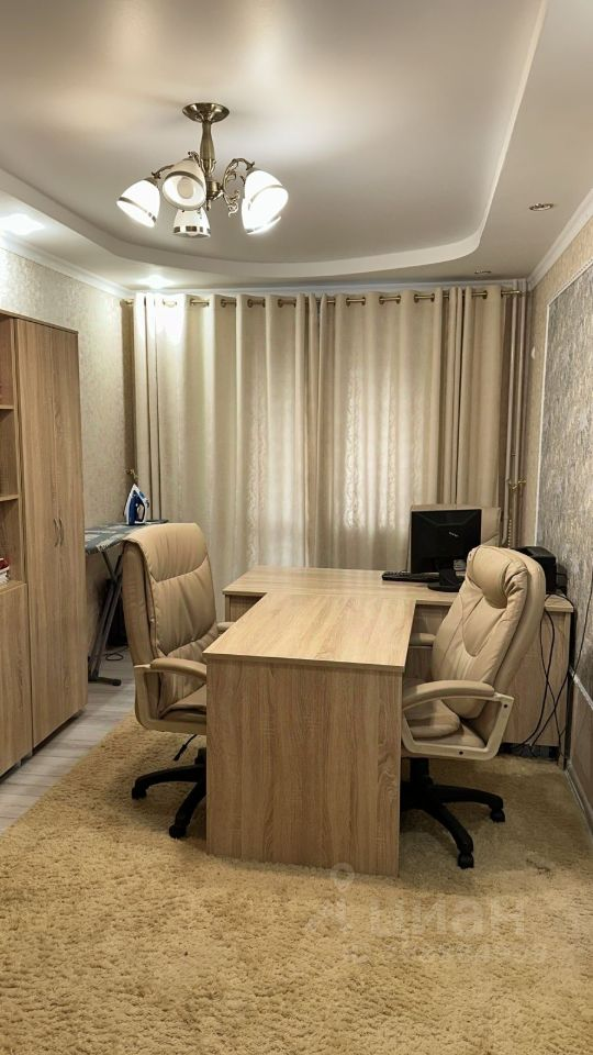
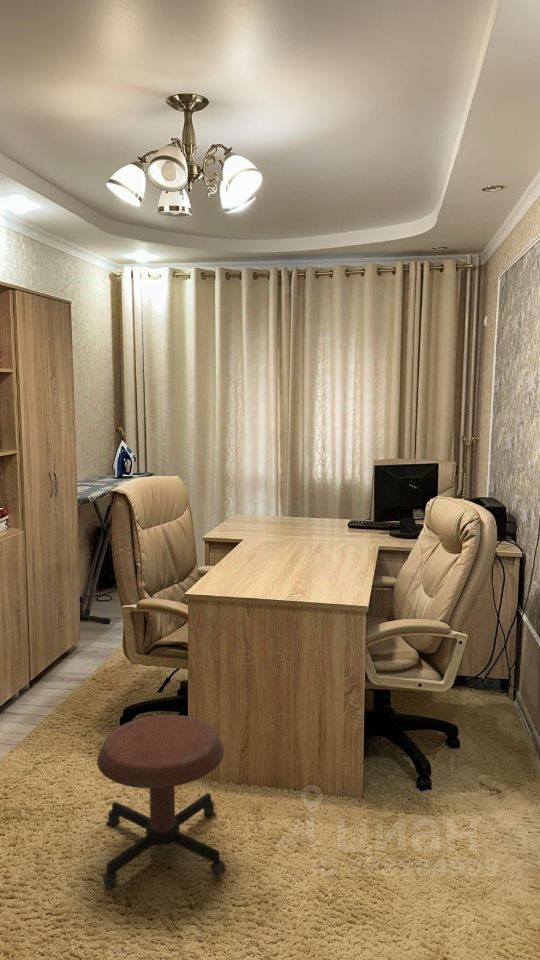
+ stool [96,714,227,890]
